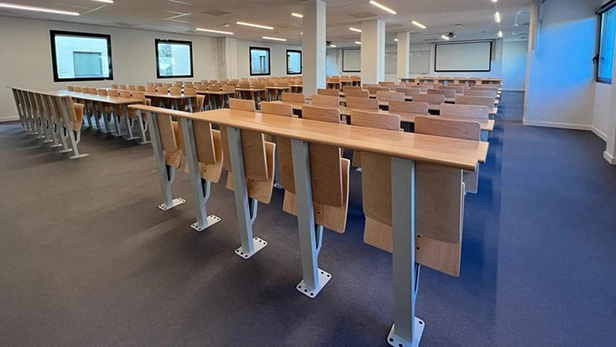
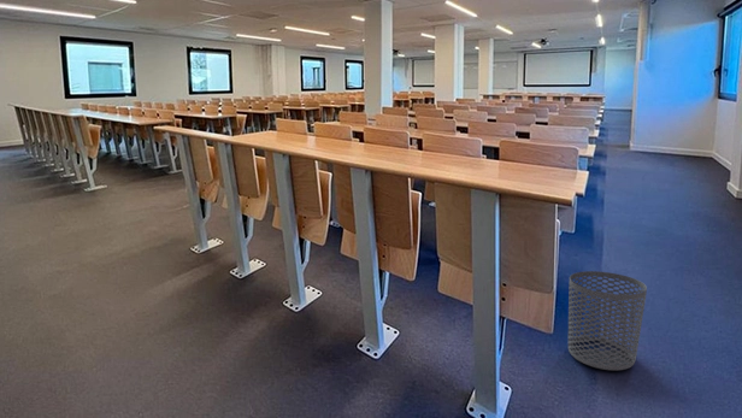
+ waste bin [567,270,648,371]
